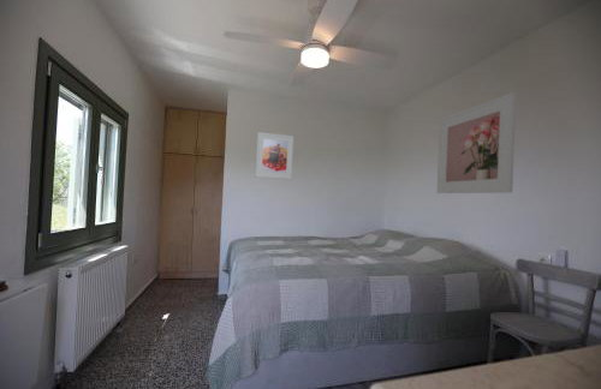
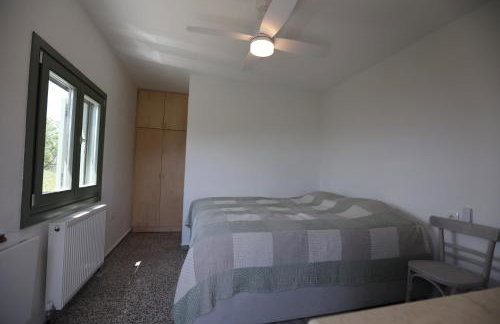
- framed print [255,131,294,181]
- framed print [435,91,517,194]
